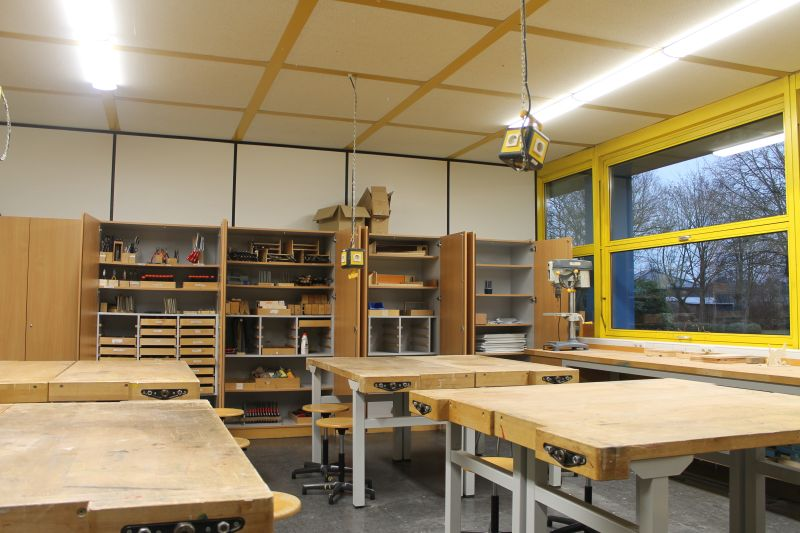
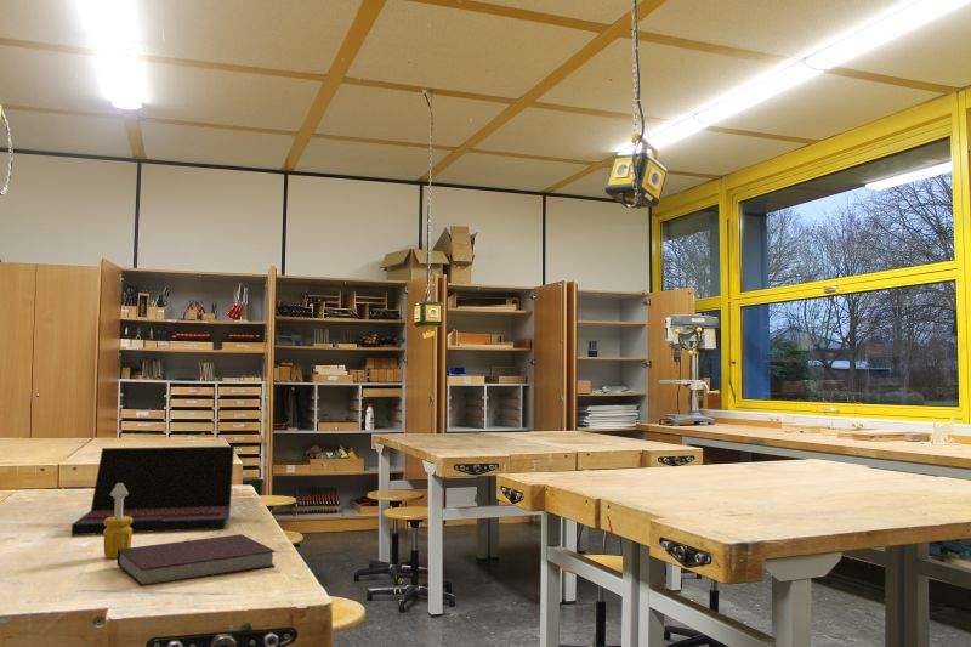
+ notebook [117,533,277,588]
+ screwdriver [103,483,132,560]
+ laptop [70,445,235,537]
